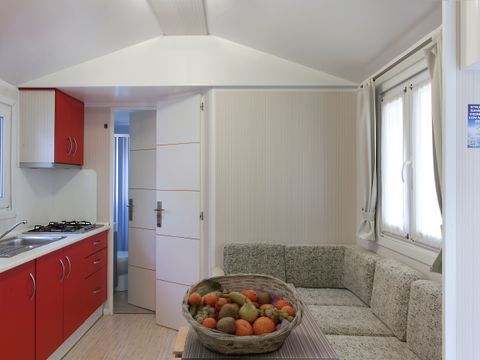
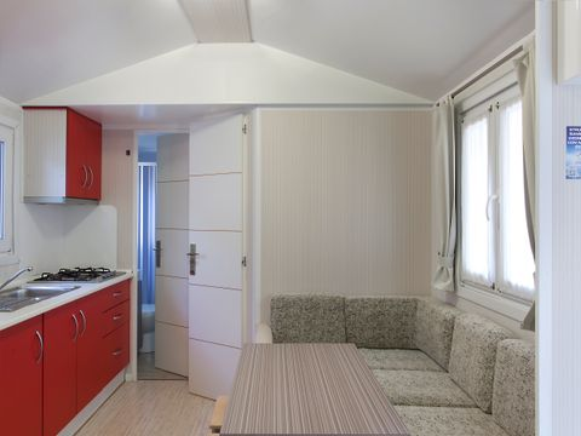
- fruit basket [181,273,305,356]
